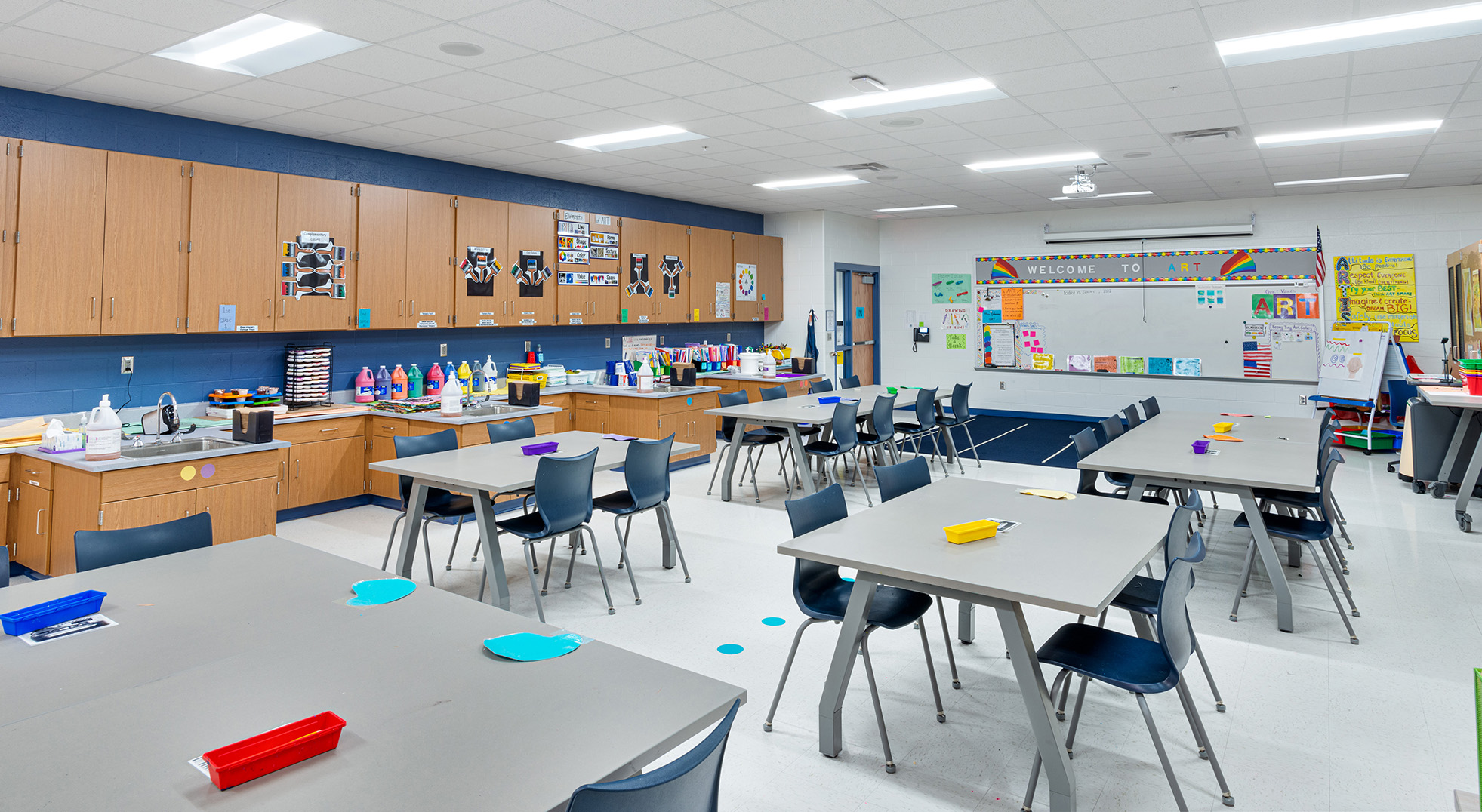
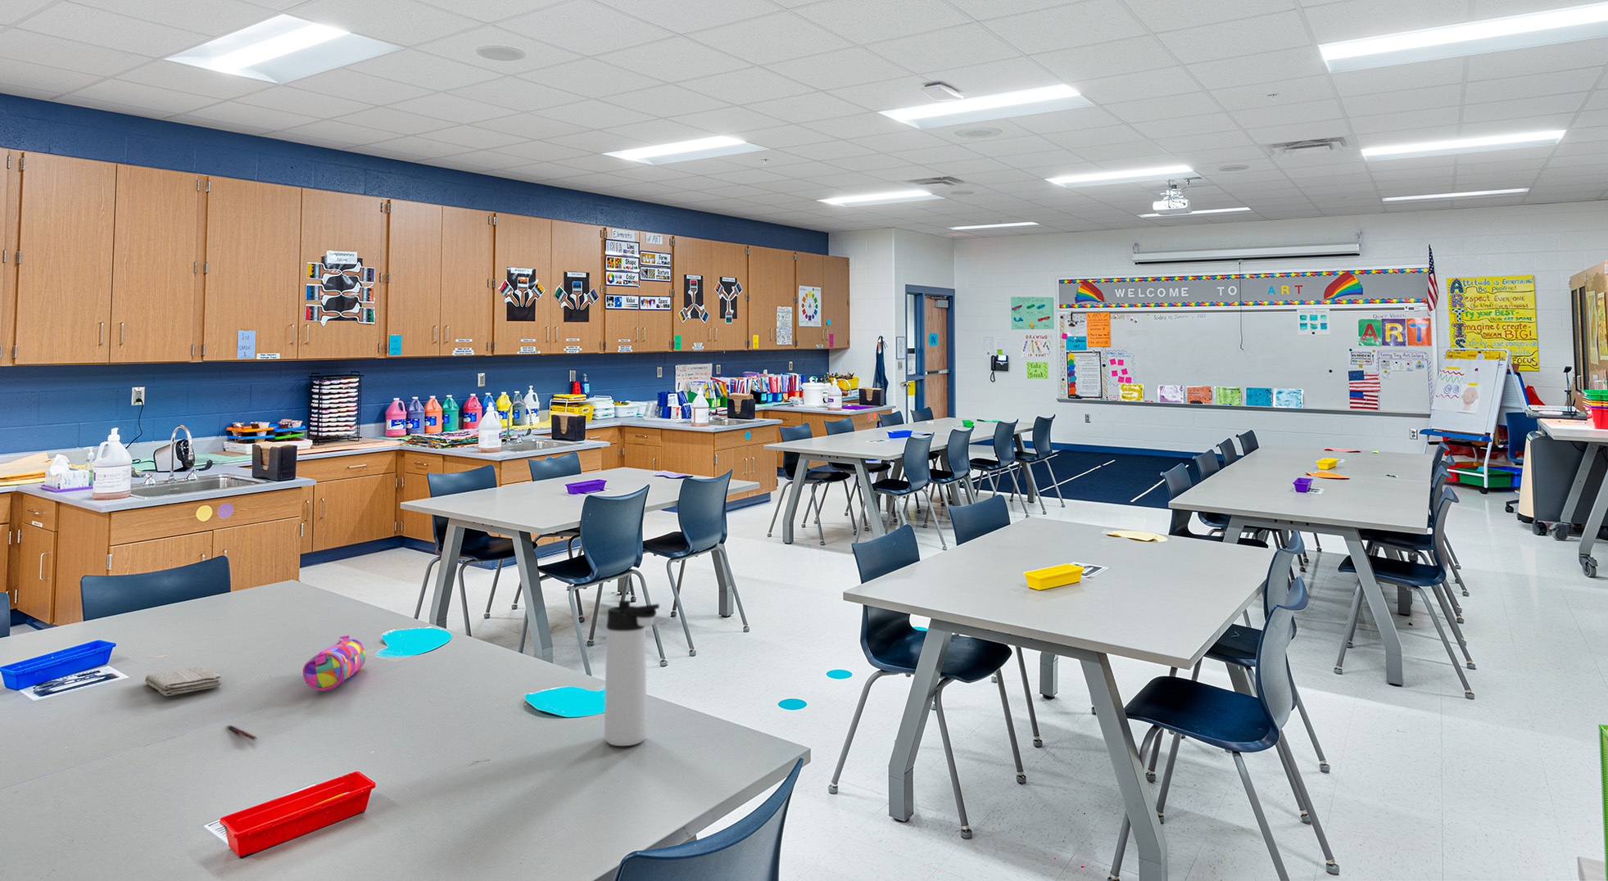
+ pen [226,725,258,742]
+ thermos bottle [603,600,661,746]
+ washcloth [144,665,222,697]
+ pencil case [303,635,366,691]
